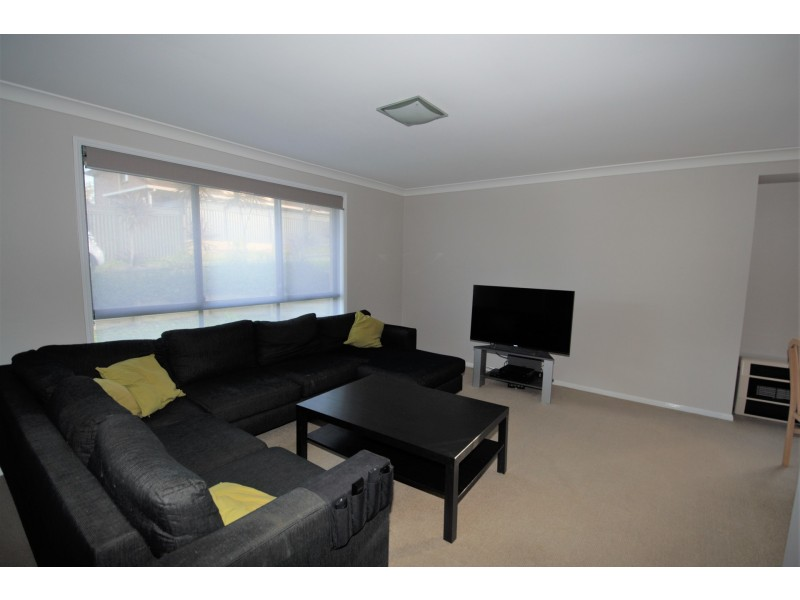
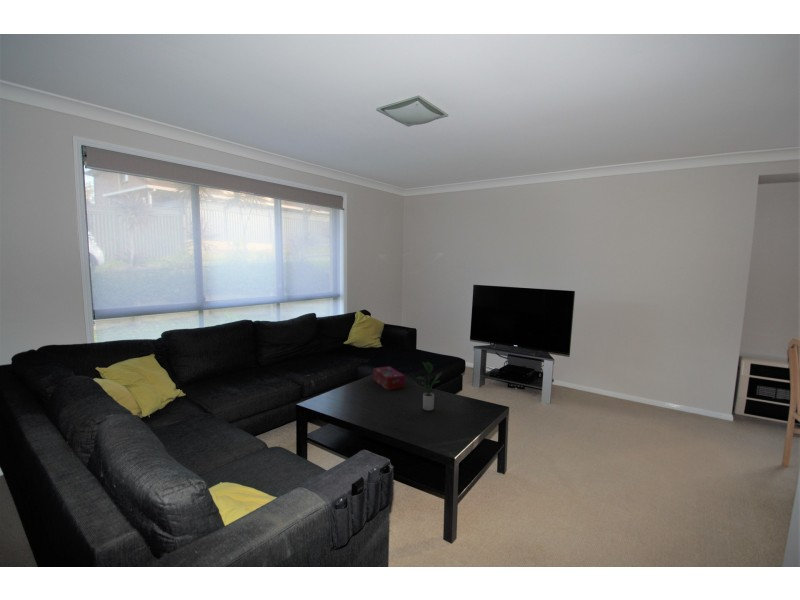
+ tissue box [372,365,406,391]
+ potted plant [416,361,443,412]
